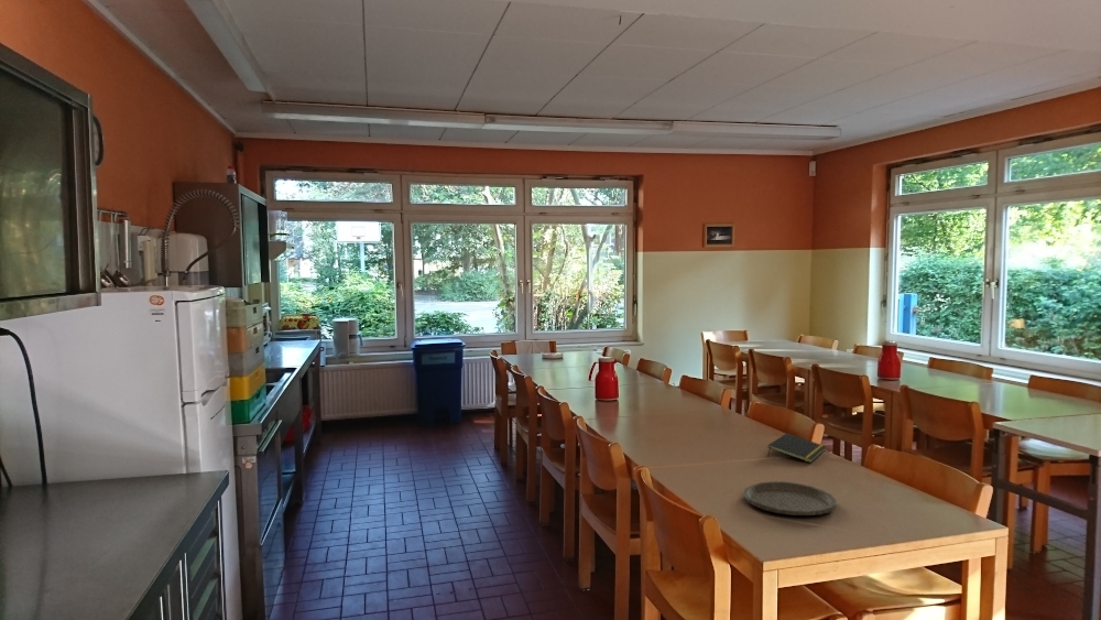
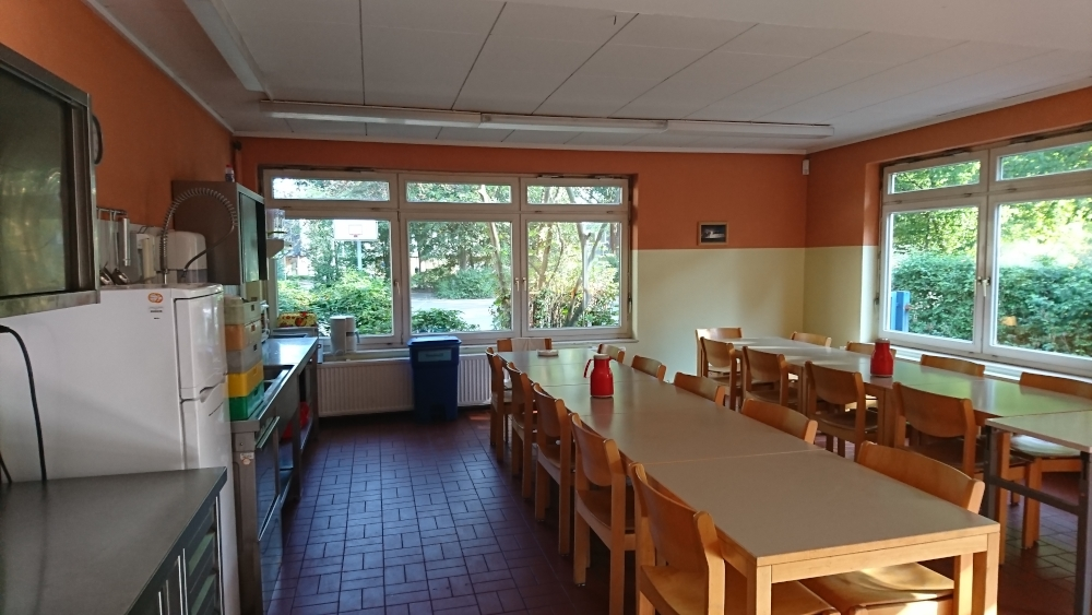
- plate [742,480,838,516]
- notepad [766,432,828,464]
